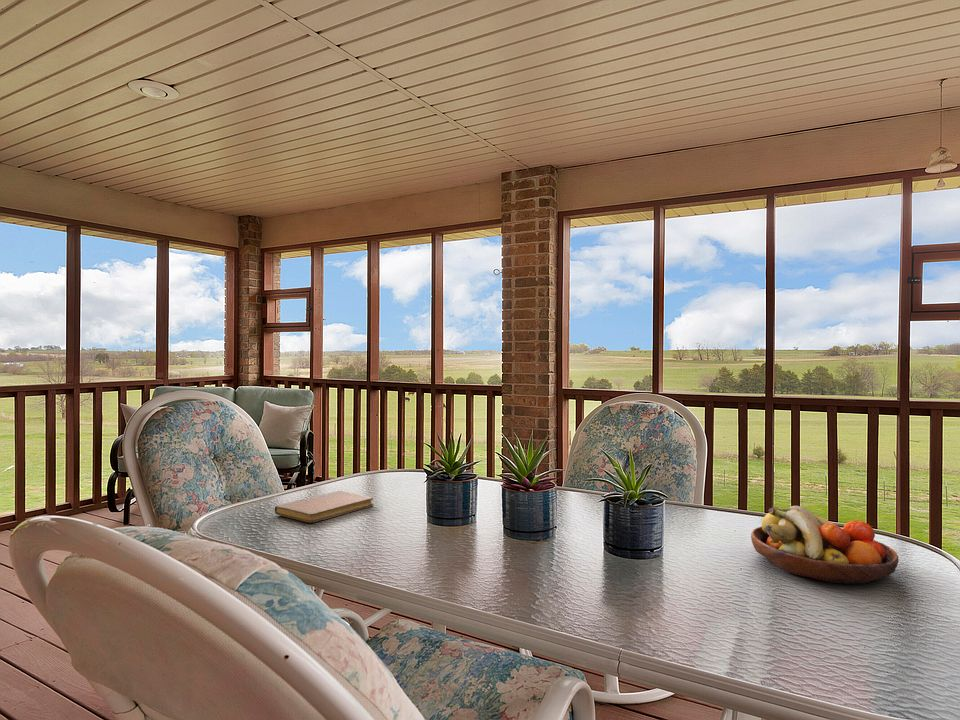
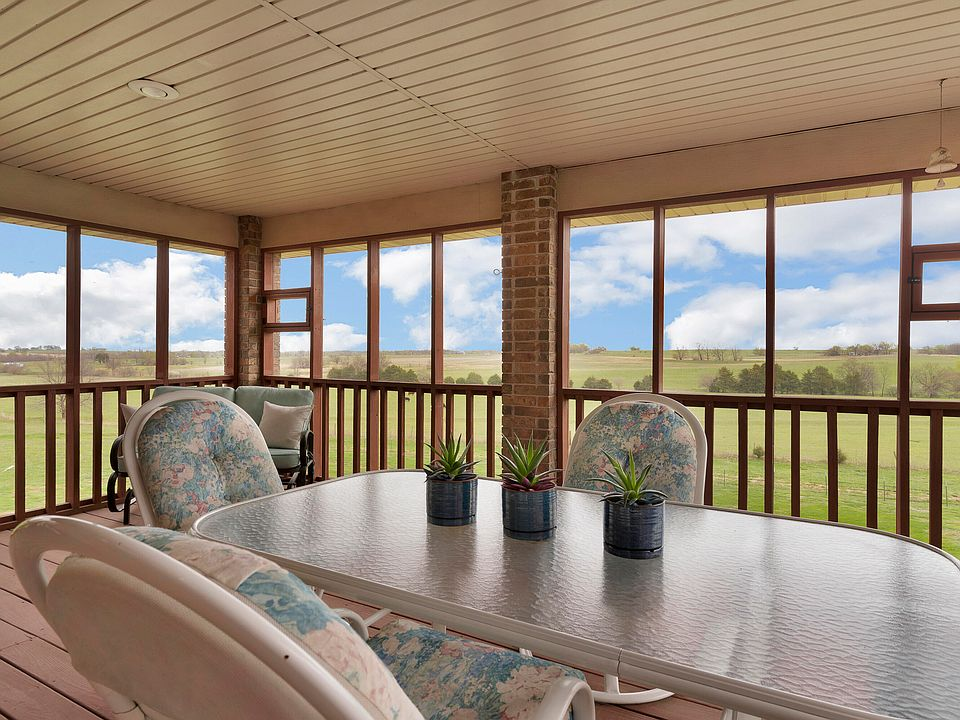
- fruit bowl [750,505,899,585]
- notebook [274,490,374,524]
